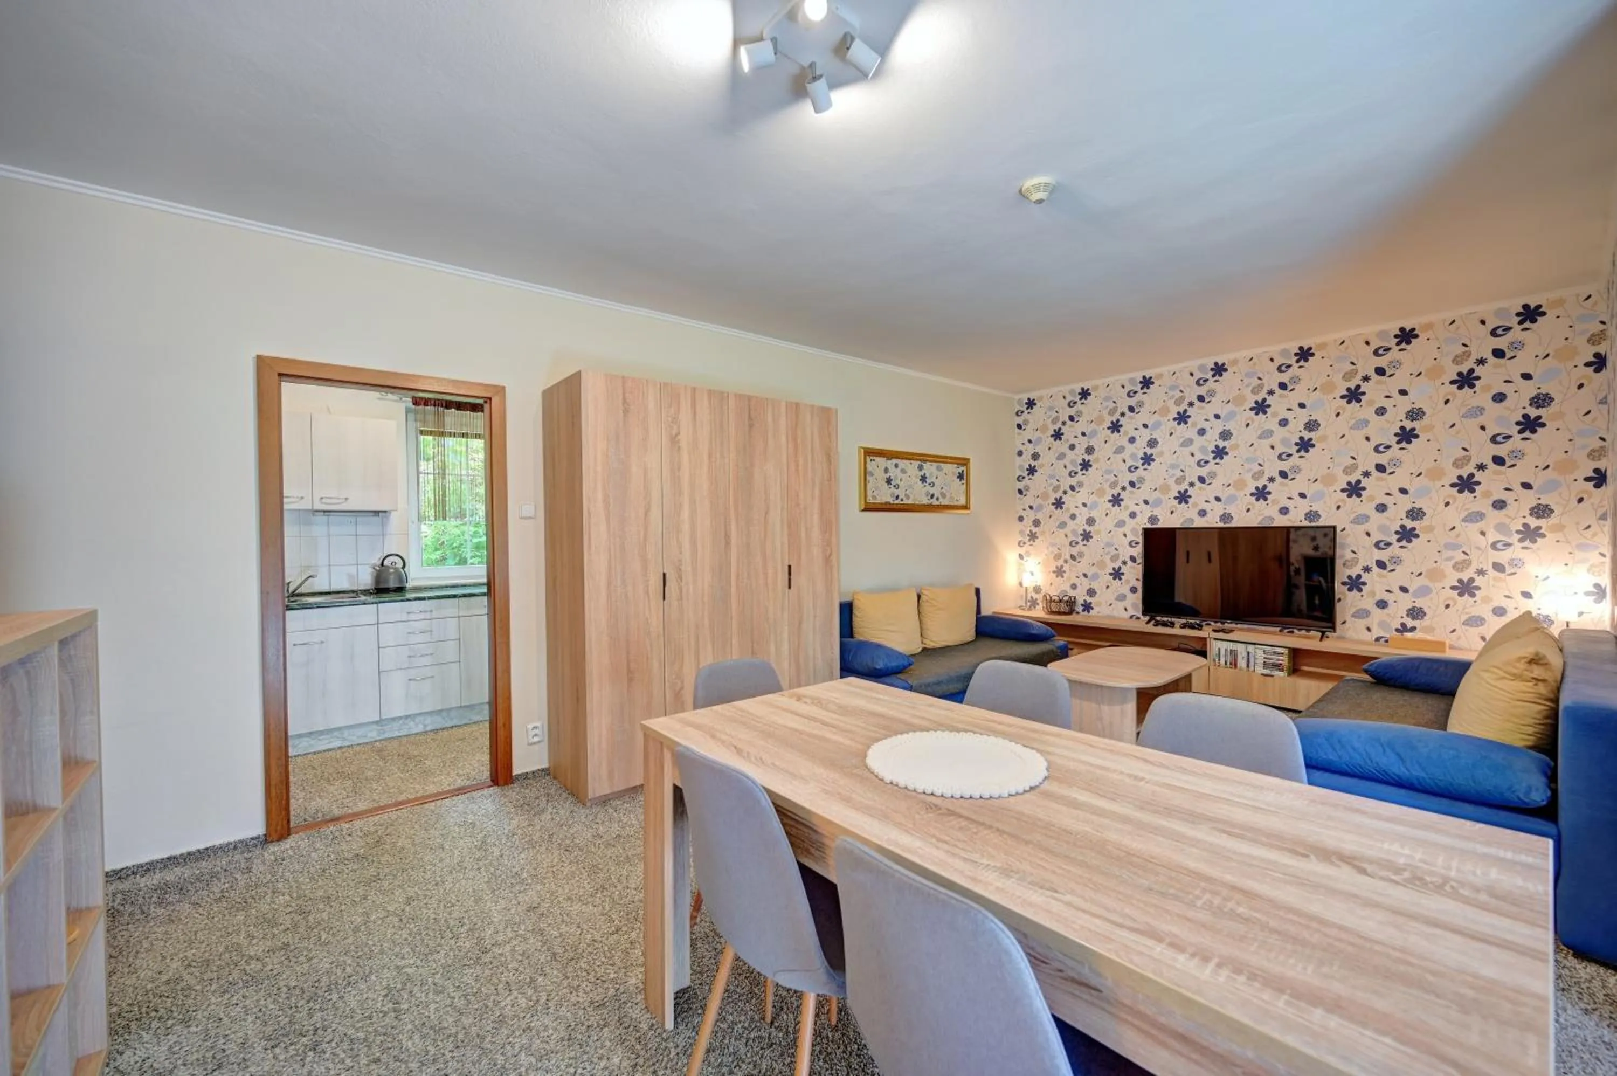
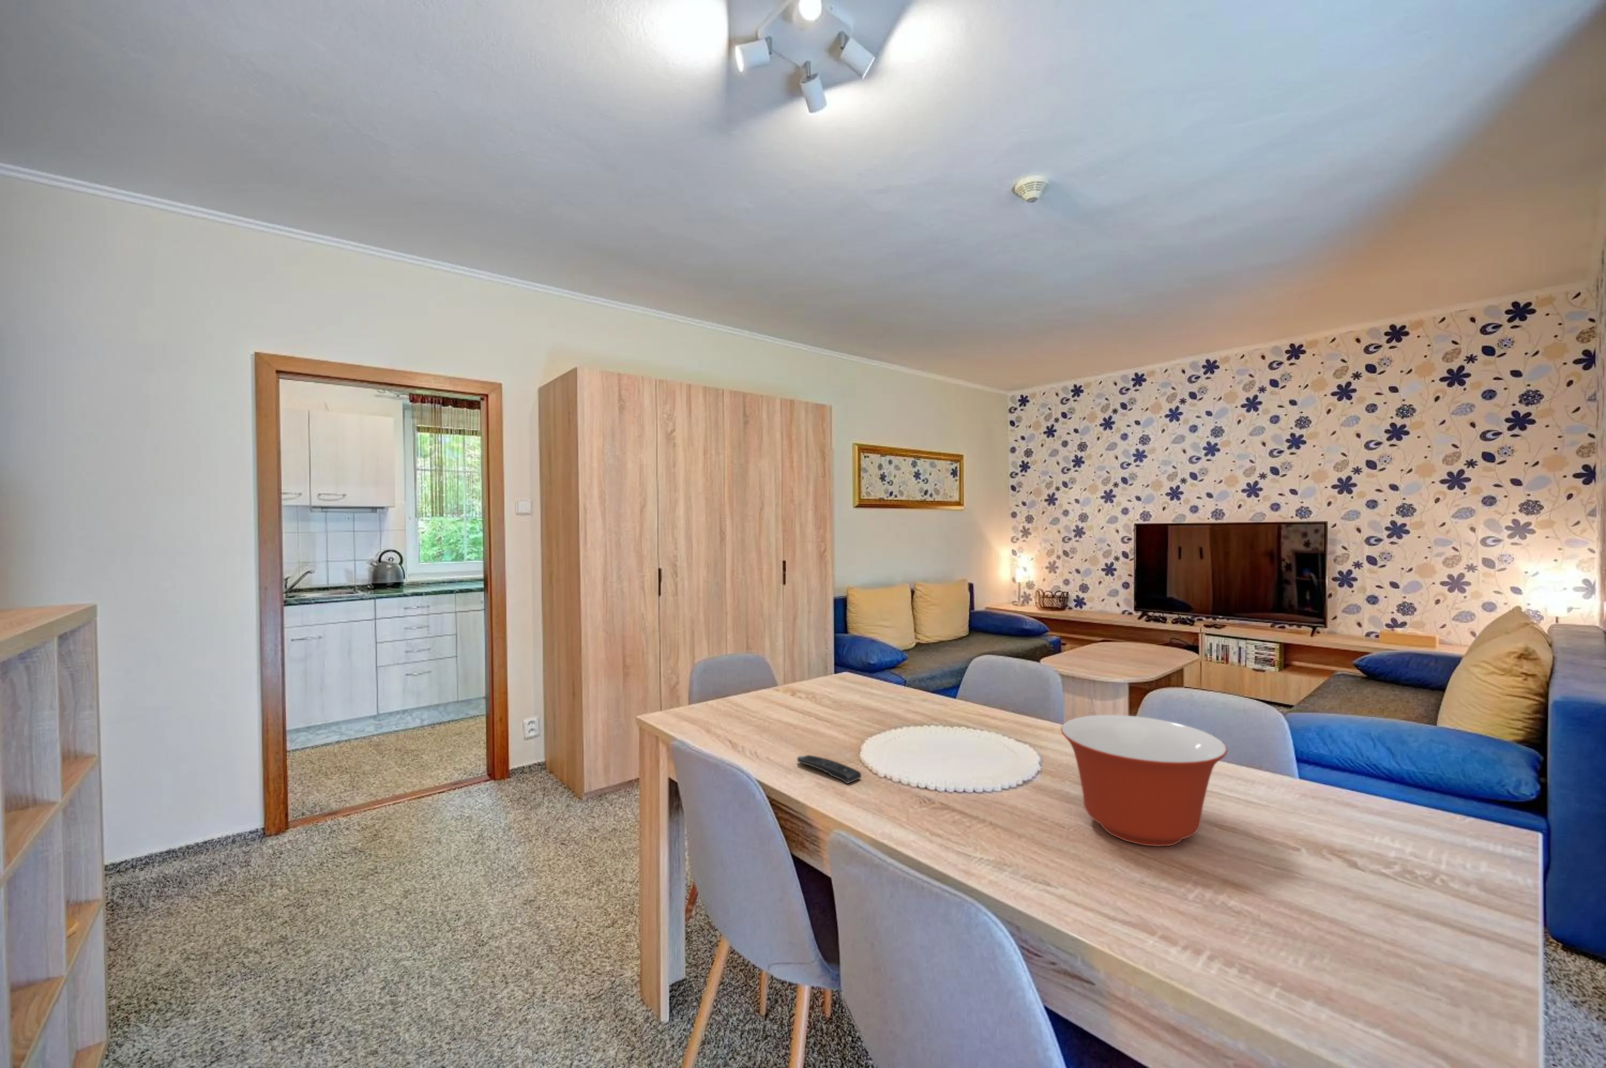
+ mixing bowl [1060,714,1228,847]
+ remote control [796,755,862,784]
